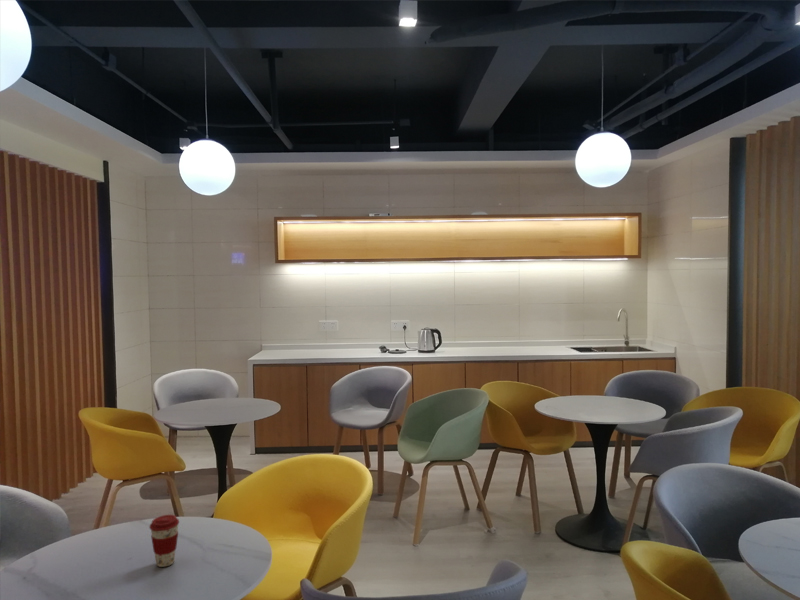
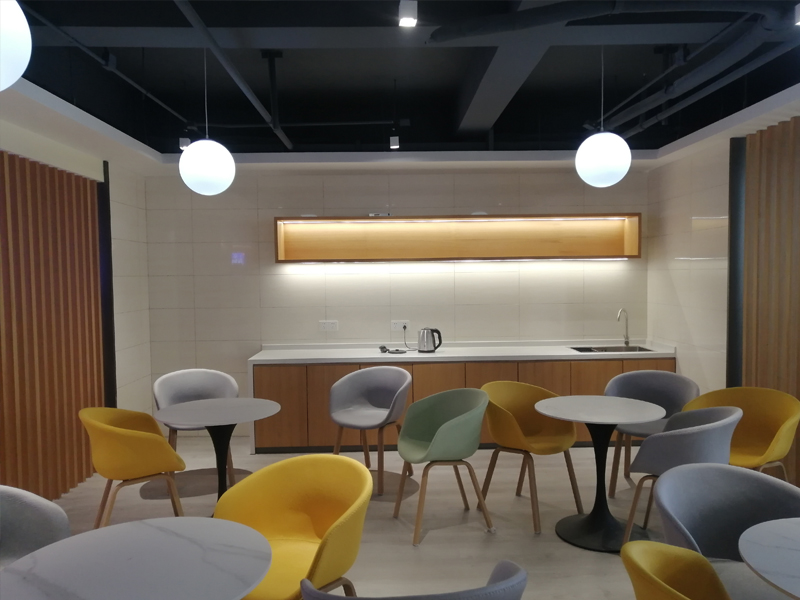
- coffee cup [148,514,180,568]
